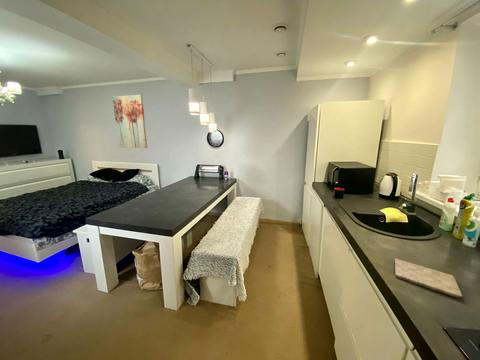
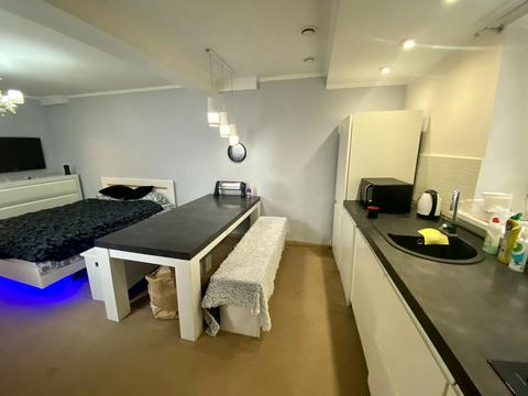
- cutting board [393,258,464,300]
- wall art [111,94,148,149]
